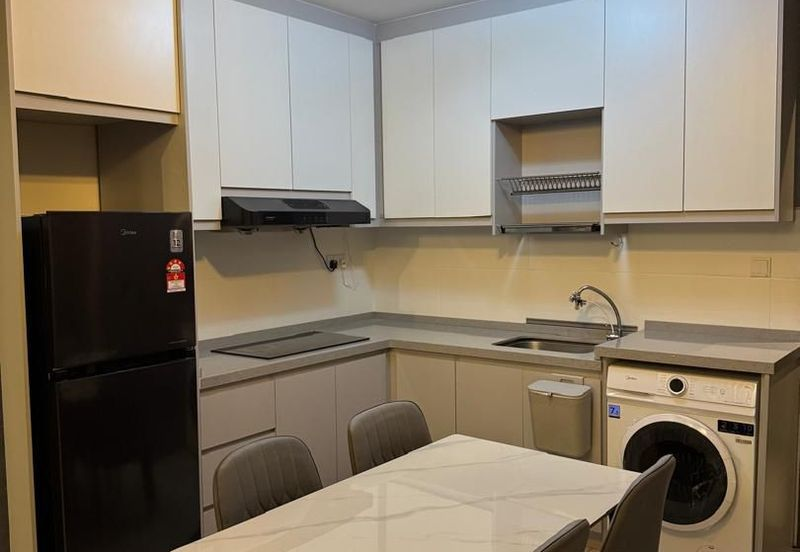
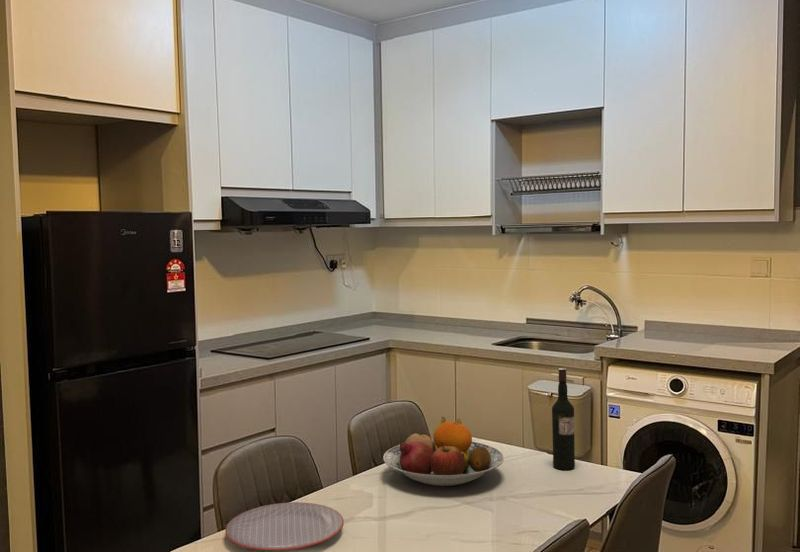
+ wine bottle [551,367,576,471]
+ plate [224,501,345,552]
+ fruit bowl [382,416,505,487]
